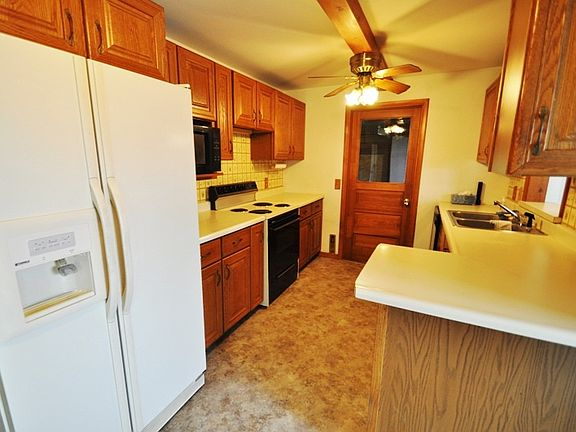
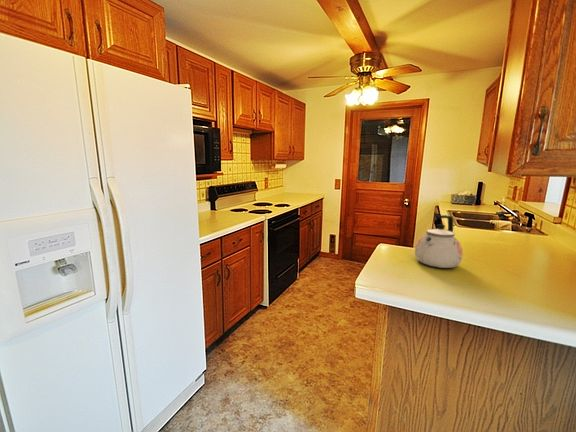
+ kettle [414,214,464,269]
